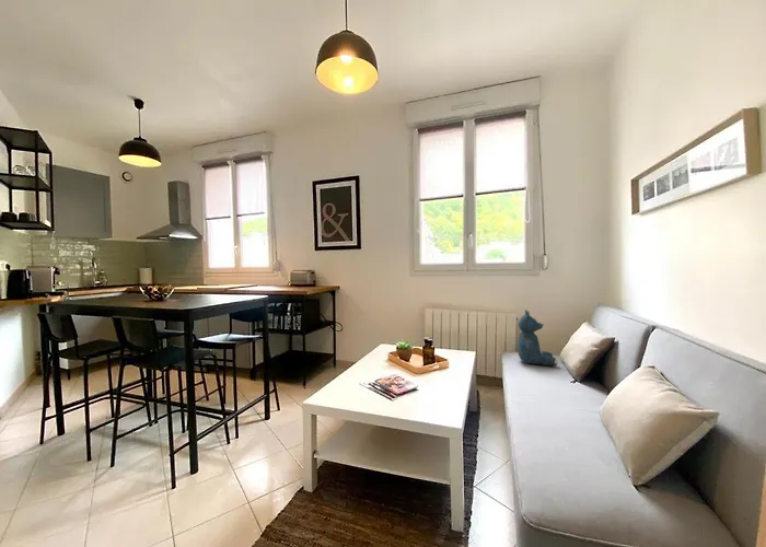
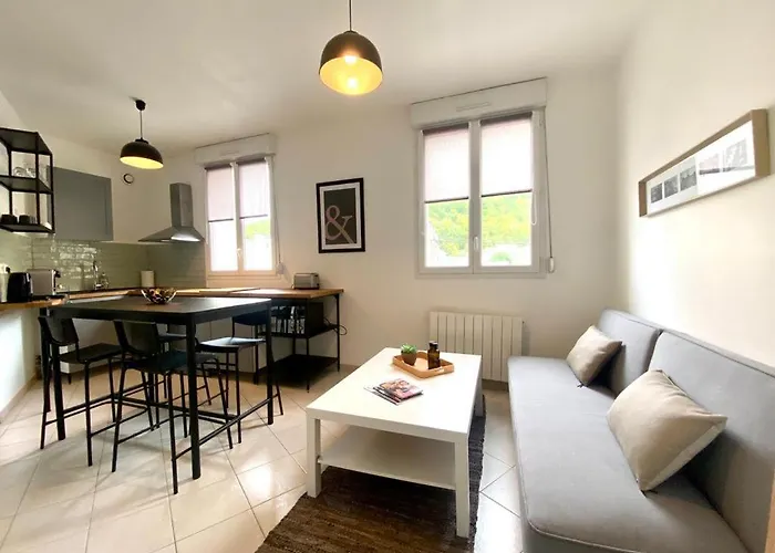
- teddy bear [517,309,559,368]
